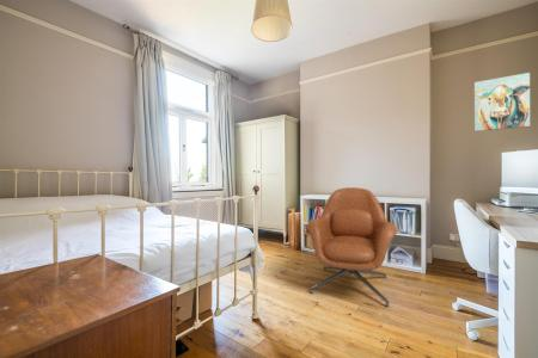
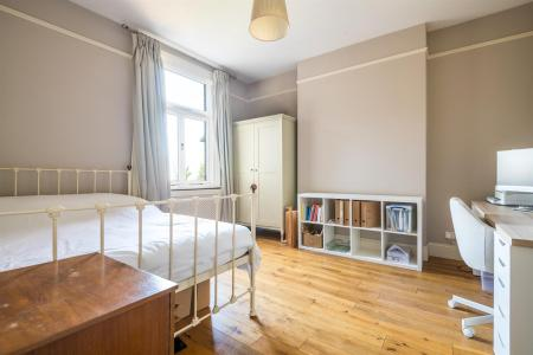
- wall art [473,72,531,132]
- armchair [305,186,399,308]
